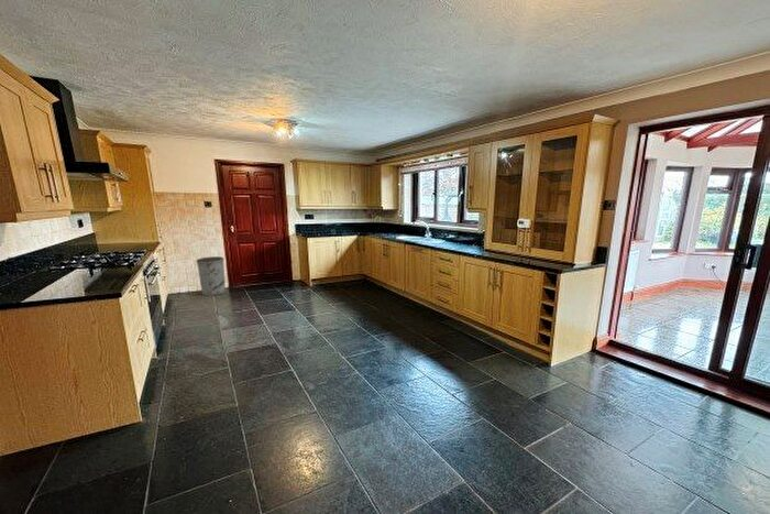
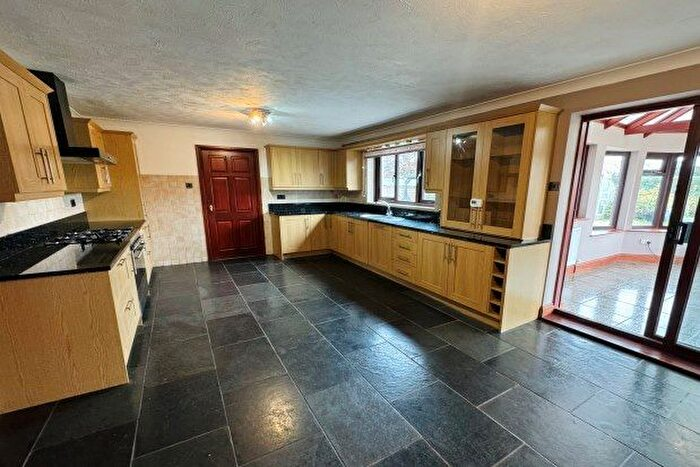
- trash can [196,255,227,297]
